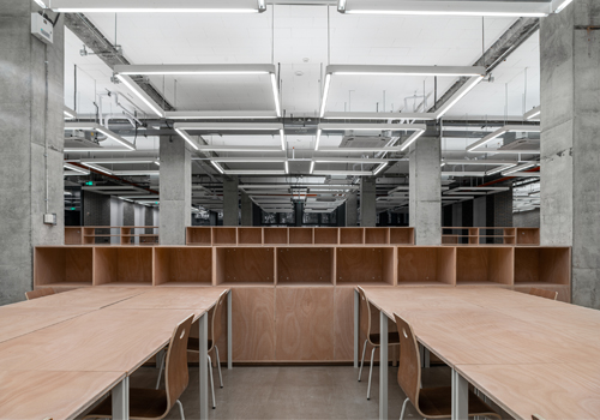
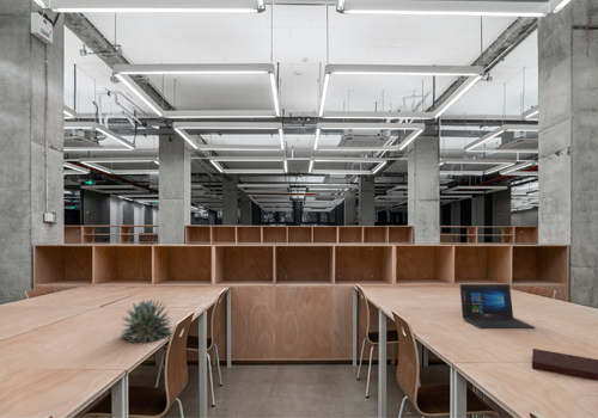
+ notebook [531,348,598,382]
+ succulent plant [120,299,173,345]
+ laptop [459,283,536,330]
